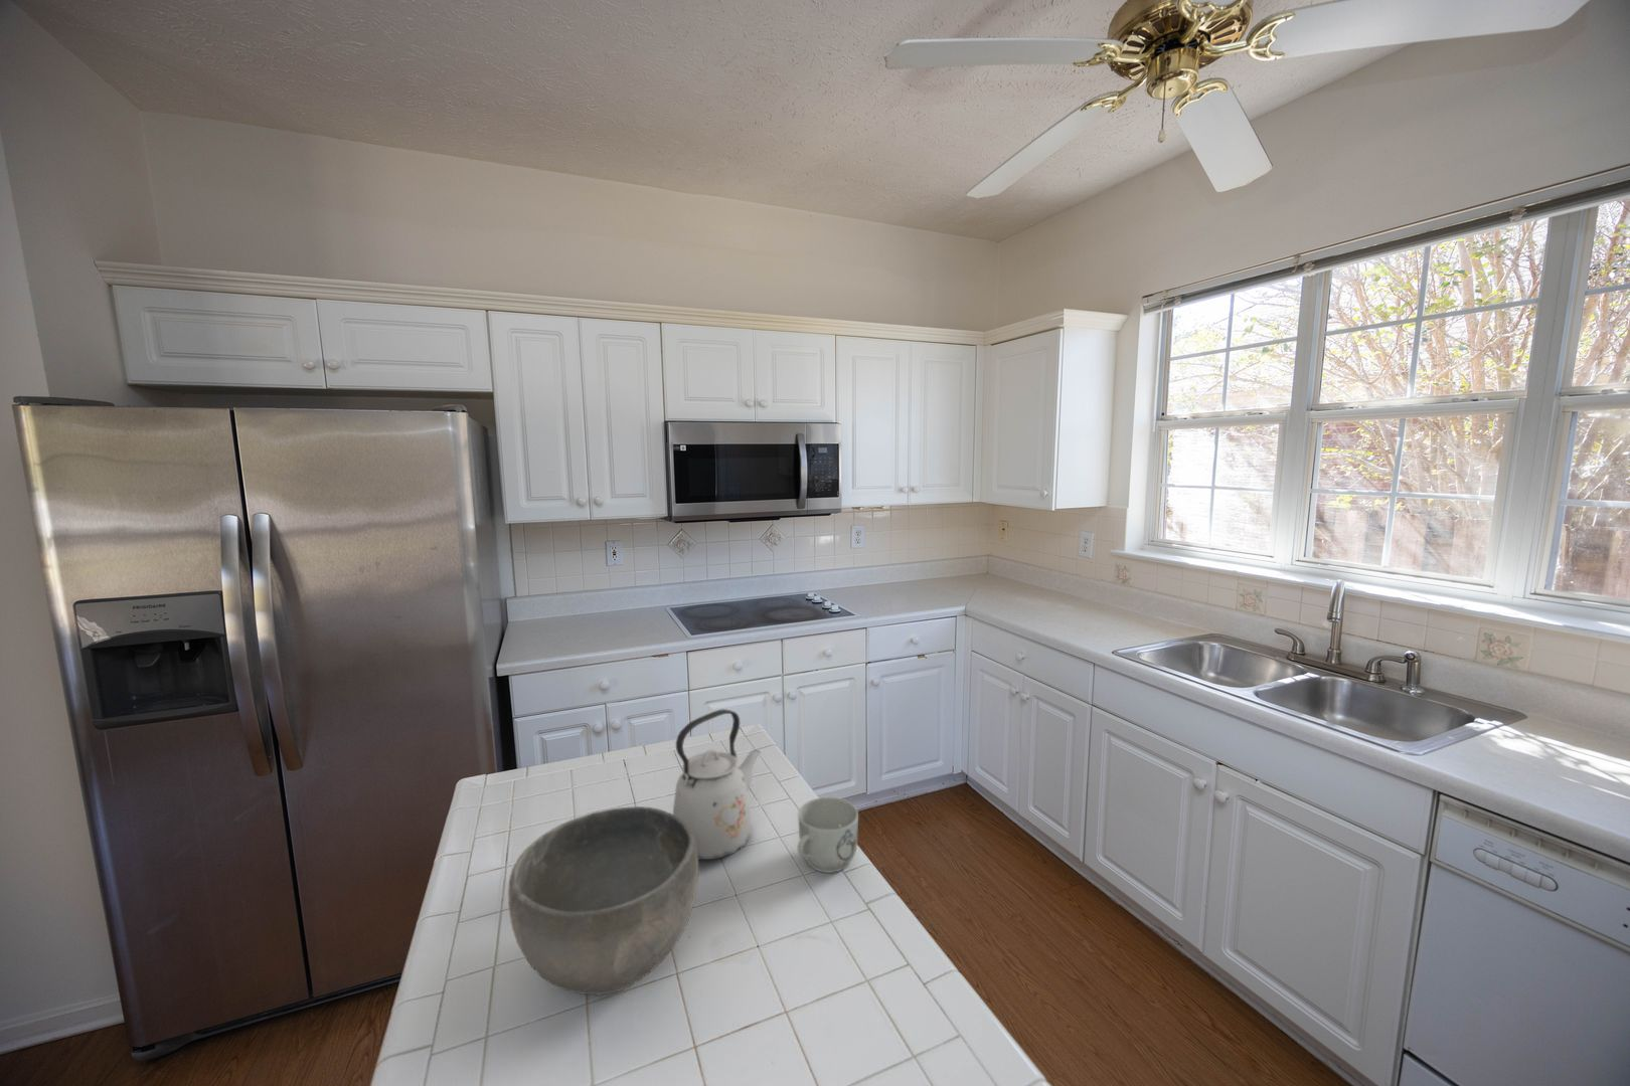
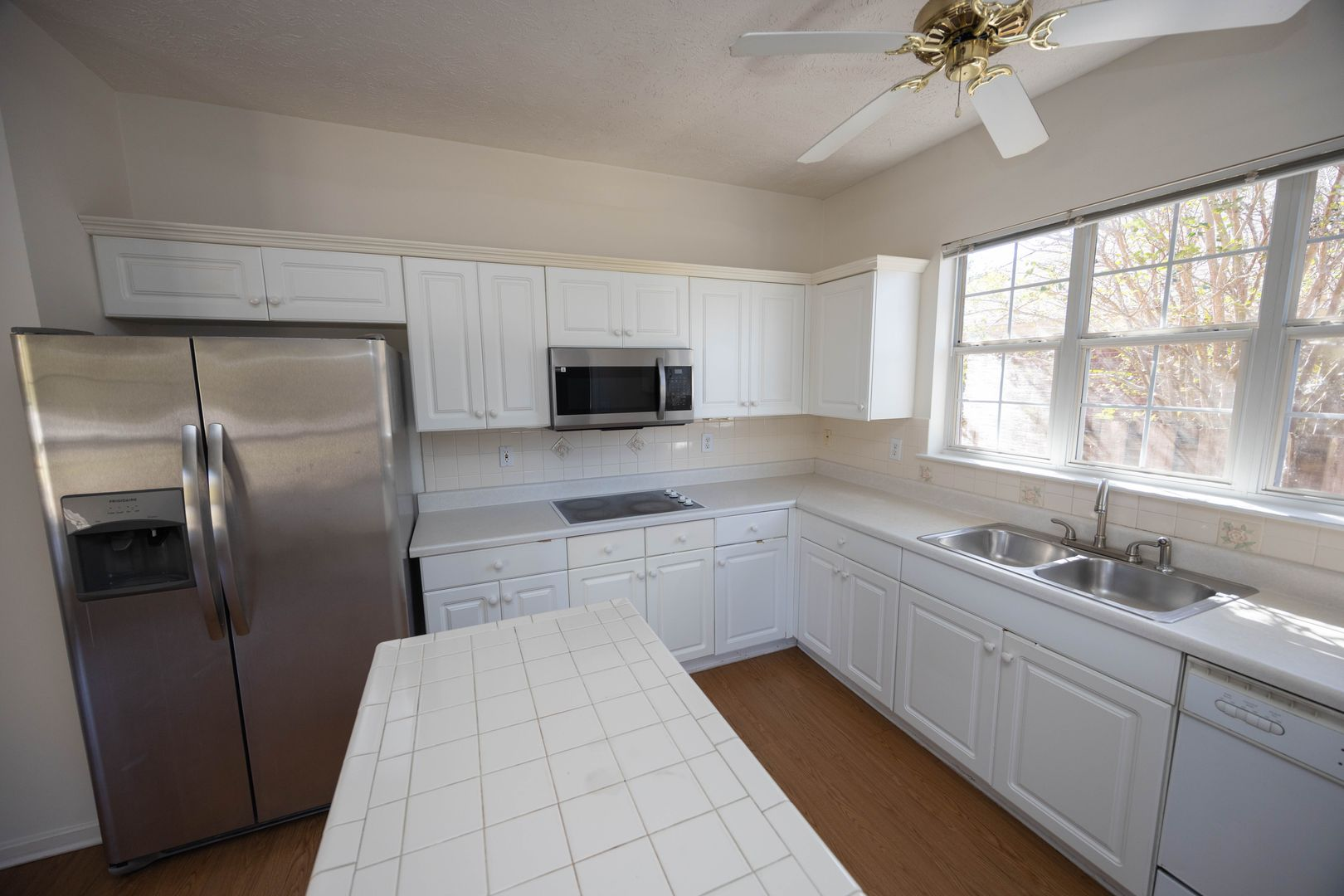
- bowl [507,806,700,995]
- kettle [672,708,762,861]
- mug [797,796,860,874]
